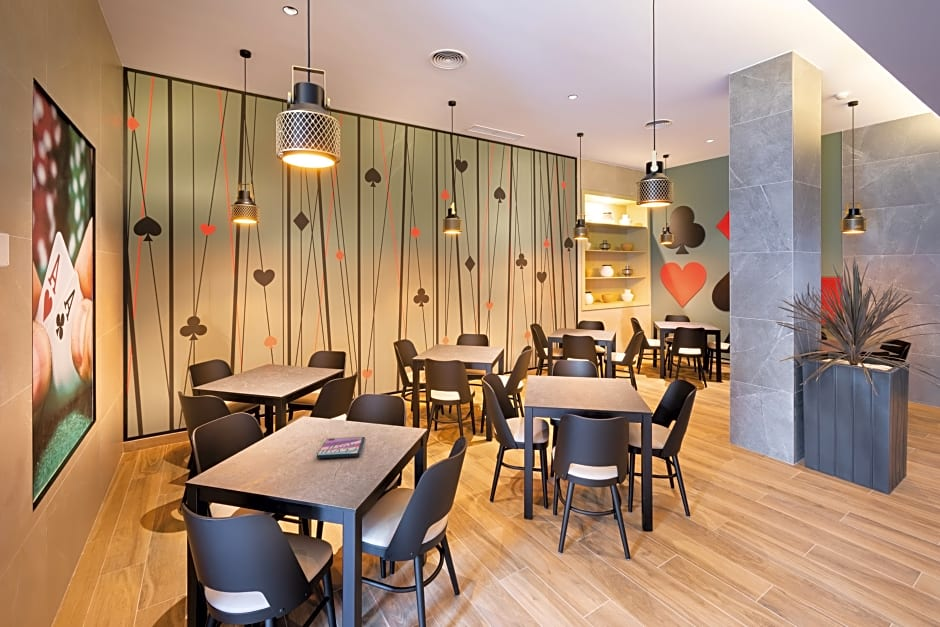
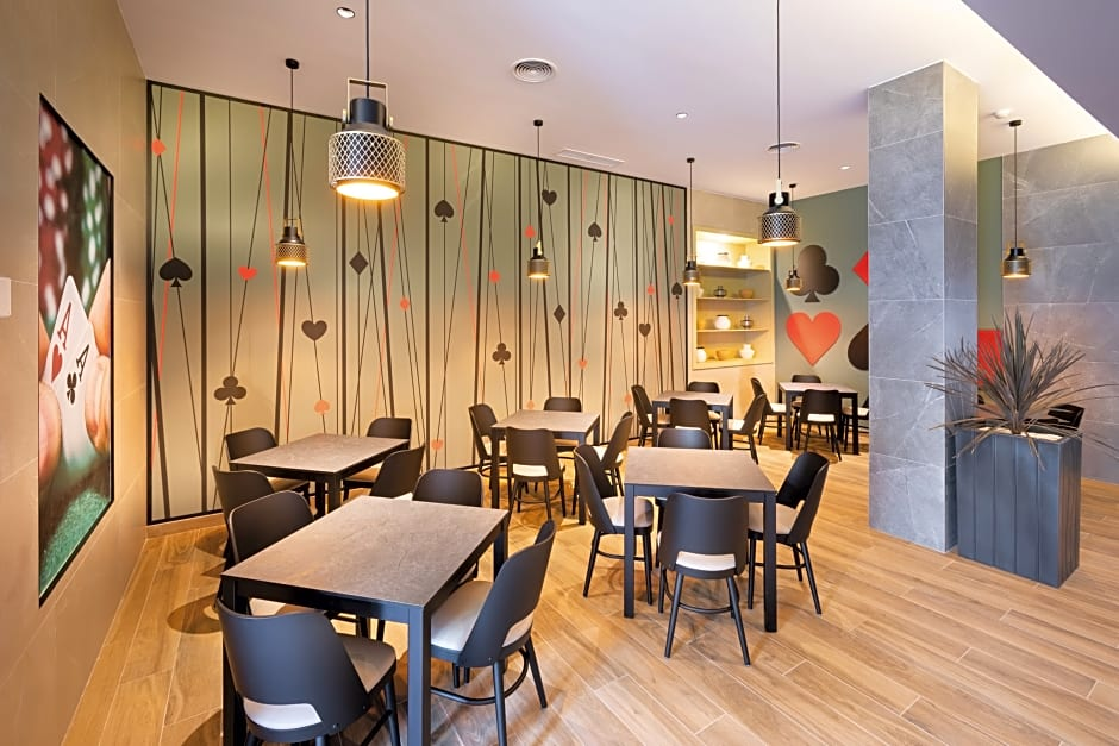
- video game case [316,436,366,459]
